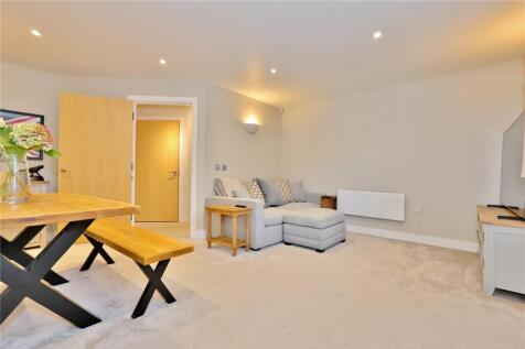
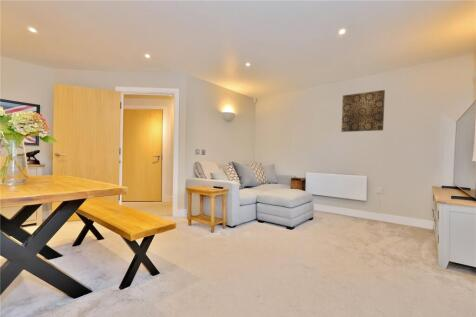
+ wall art [340,89,386,133]
